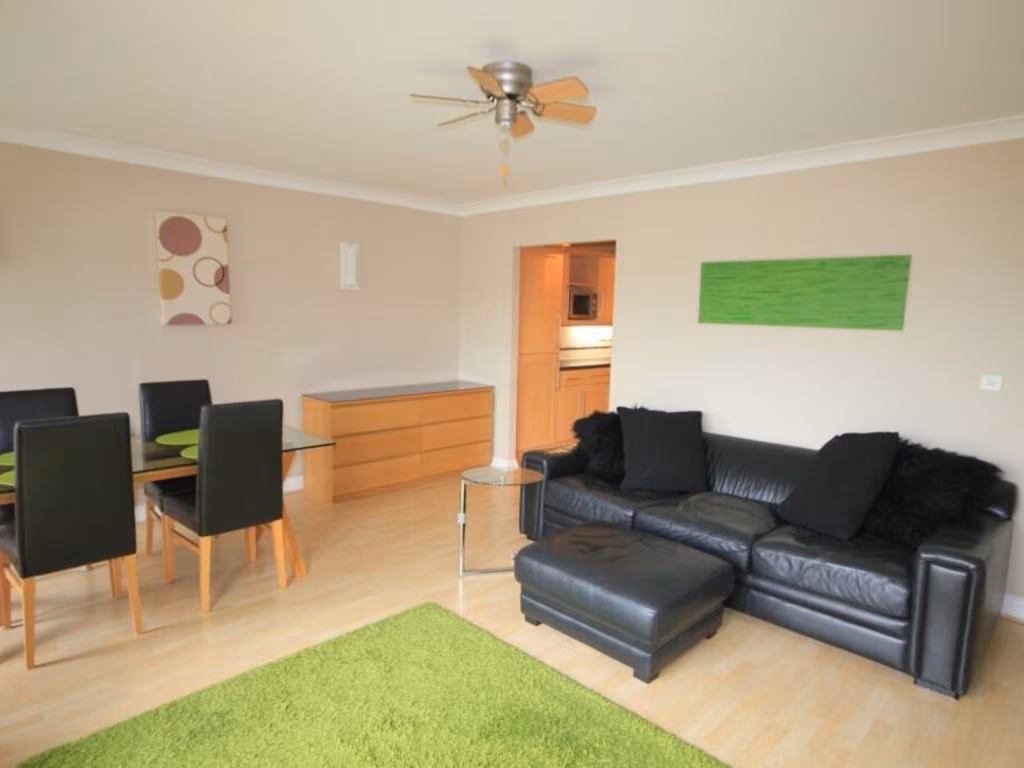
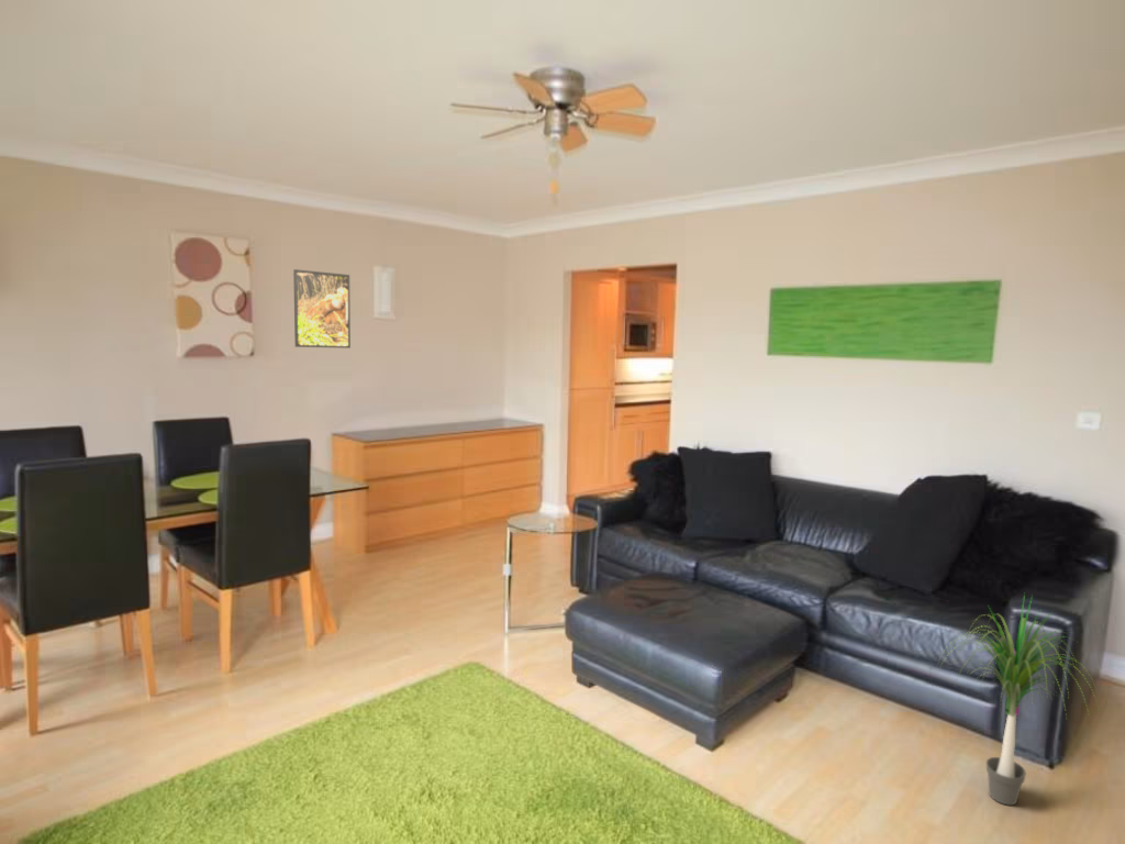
+ potted plant [936,592,1101,807]
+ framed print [292,268,352,349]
